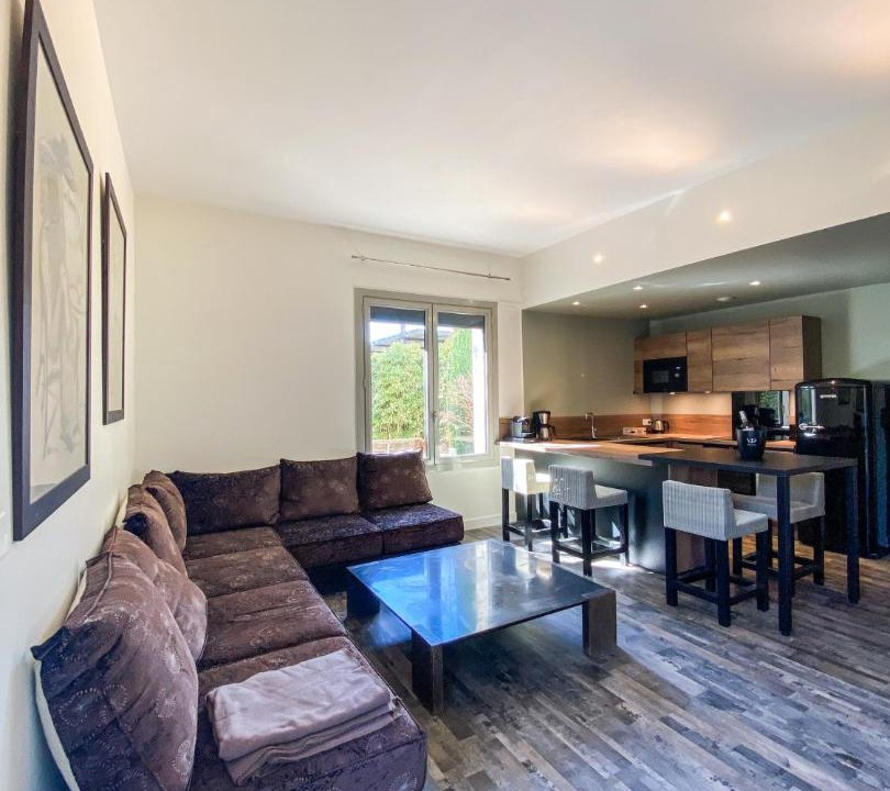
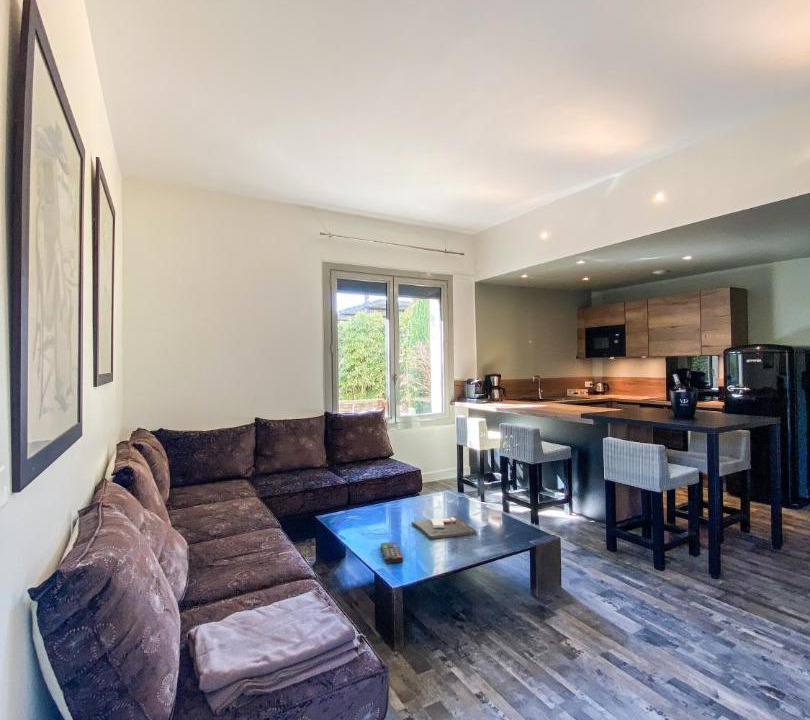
+ remote control [380,541,404,564]
+ board game [410,515,477,540]
